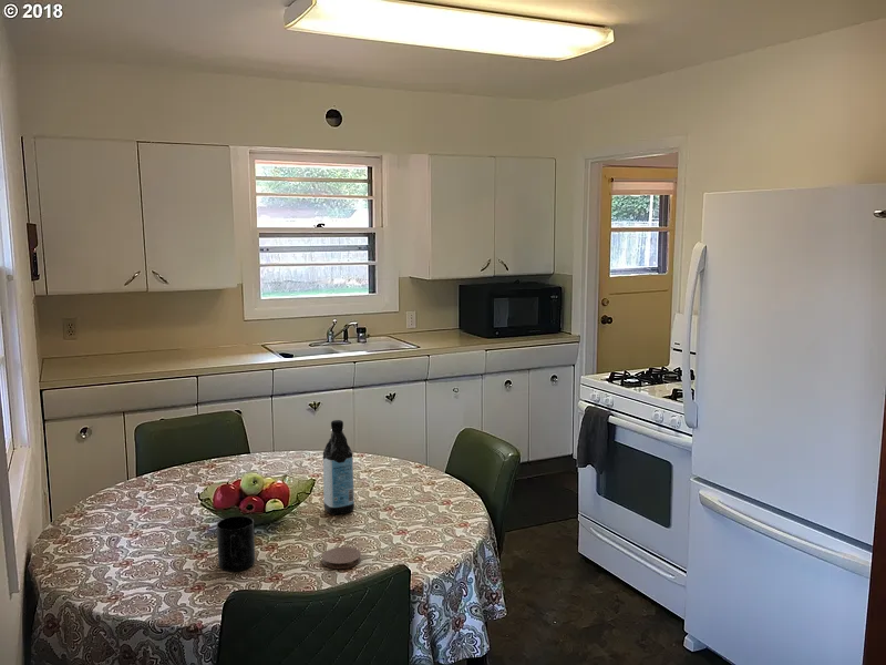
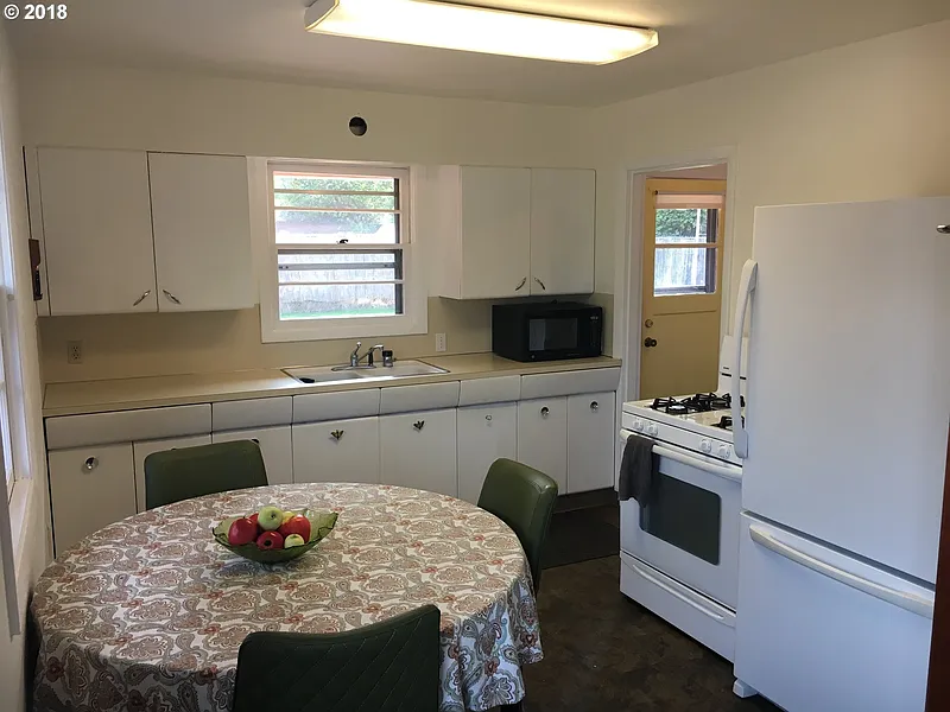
- water bottle [321,419,356,515]
- coaster [321,546,362,570]
- mug [216,515,256,572]
